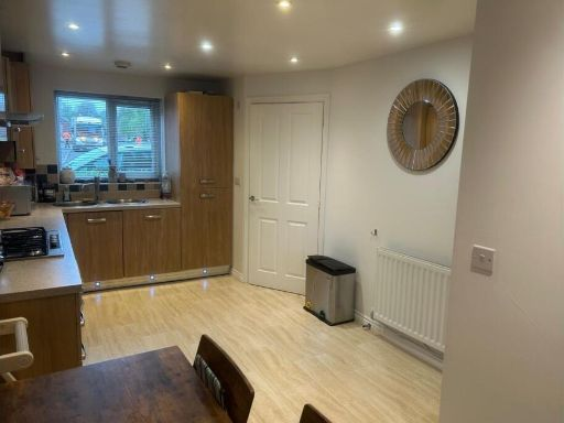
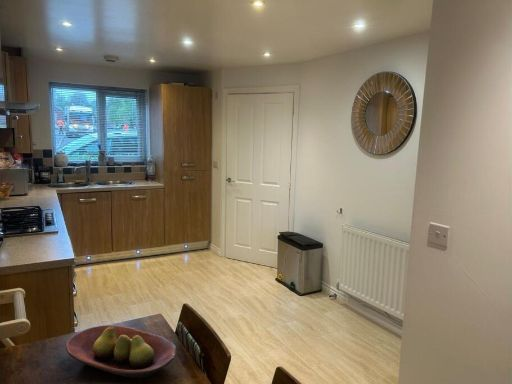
+ fruit bowl [65,324,177,379]
